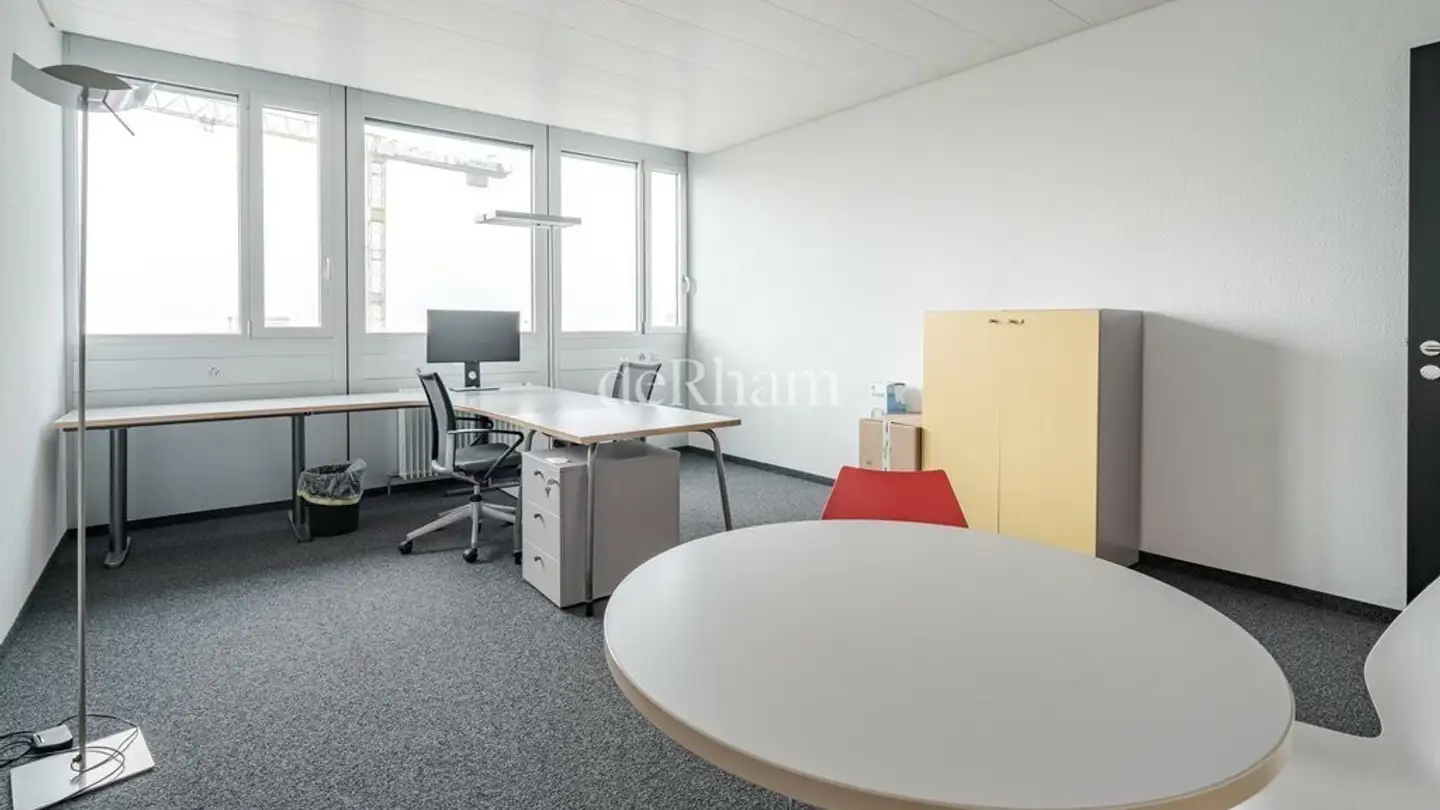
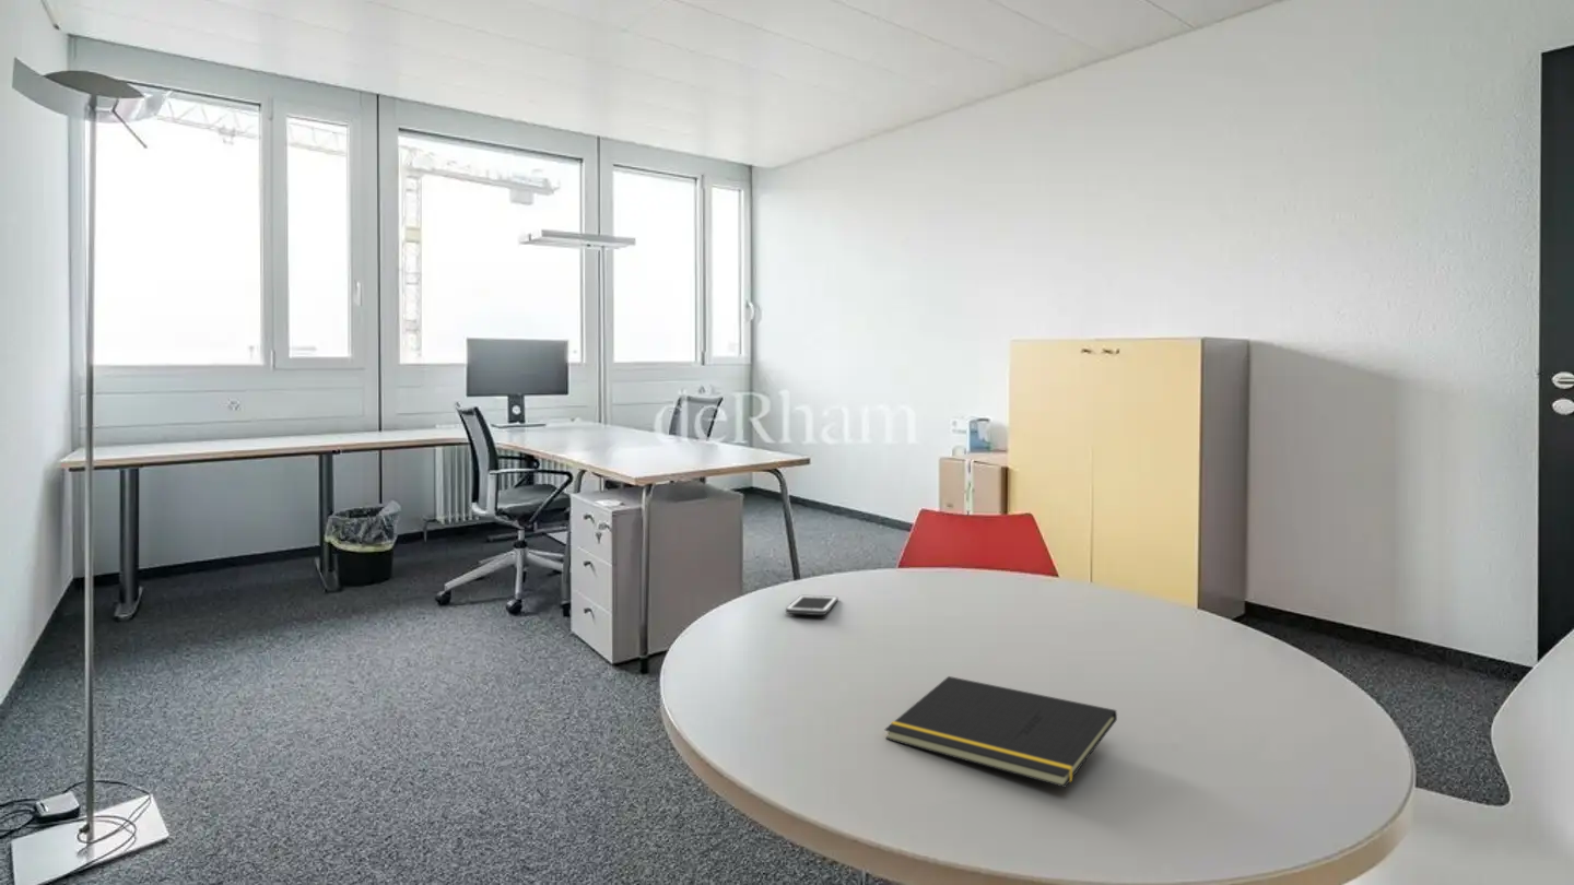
+ notepad [884,675,1118,789]
+ cell phone [785,594,839,616]
